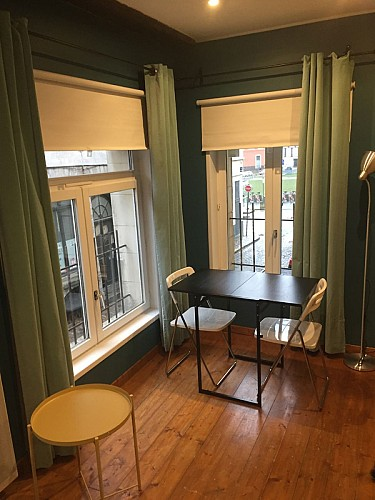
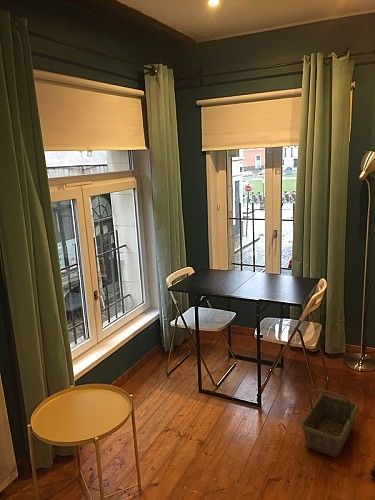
+ basket [300,388,359,459]
